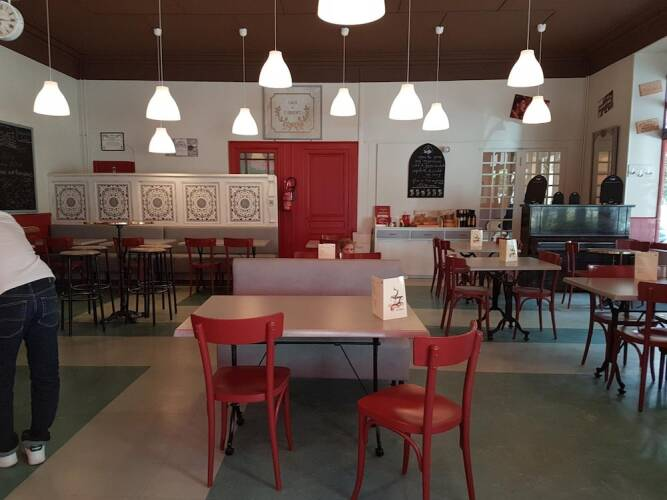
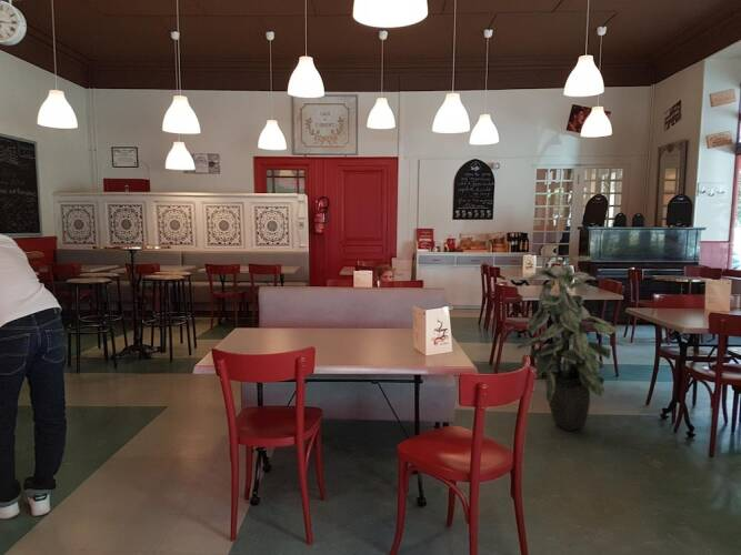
+ indoor plant [515,255,622,432]
